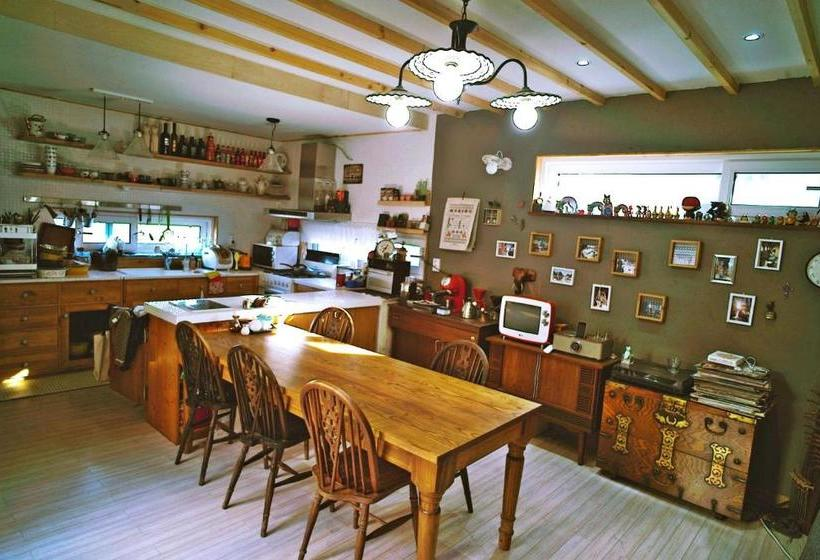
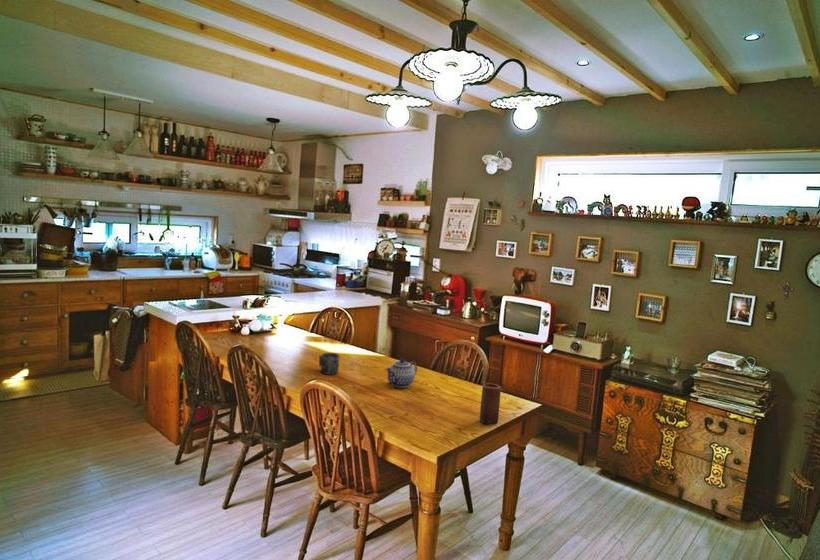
+ candle [479,383,502,425]
+ teapot [385,358,418,389]
+ cup [318,352,341,376]
